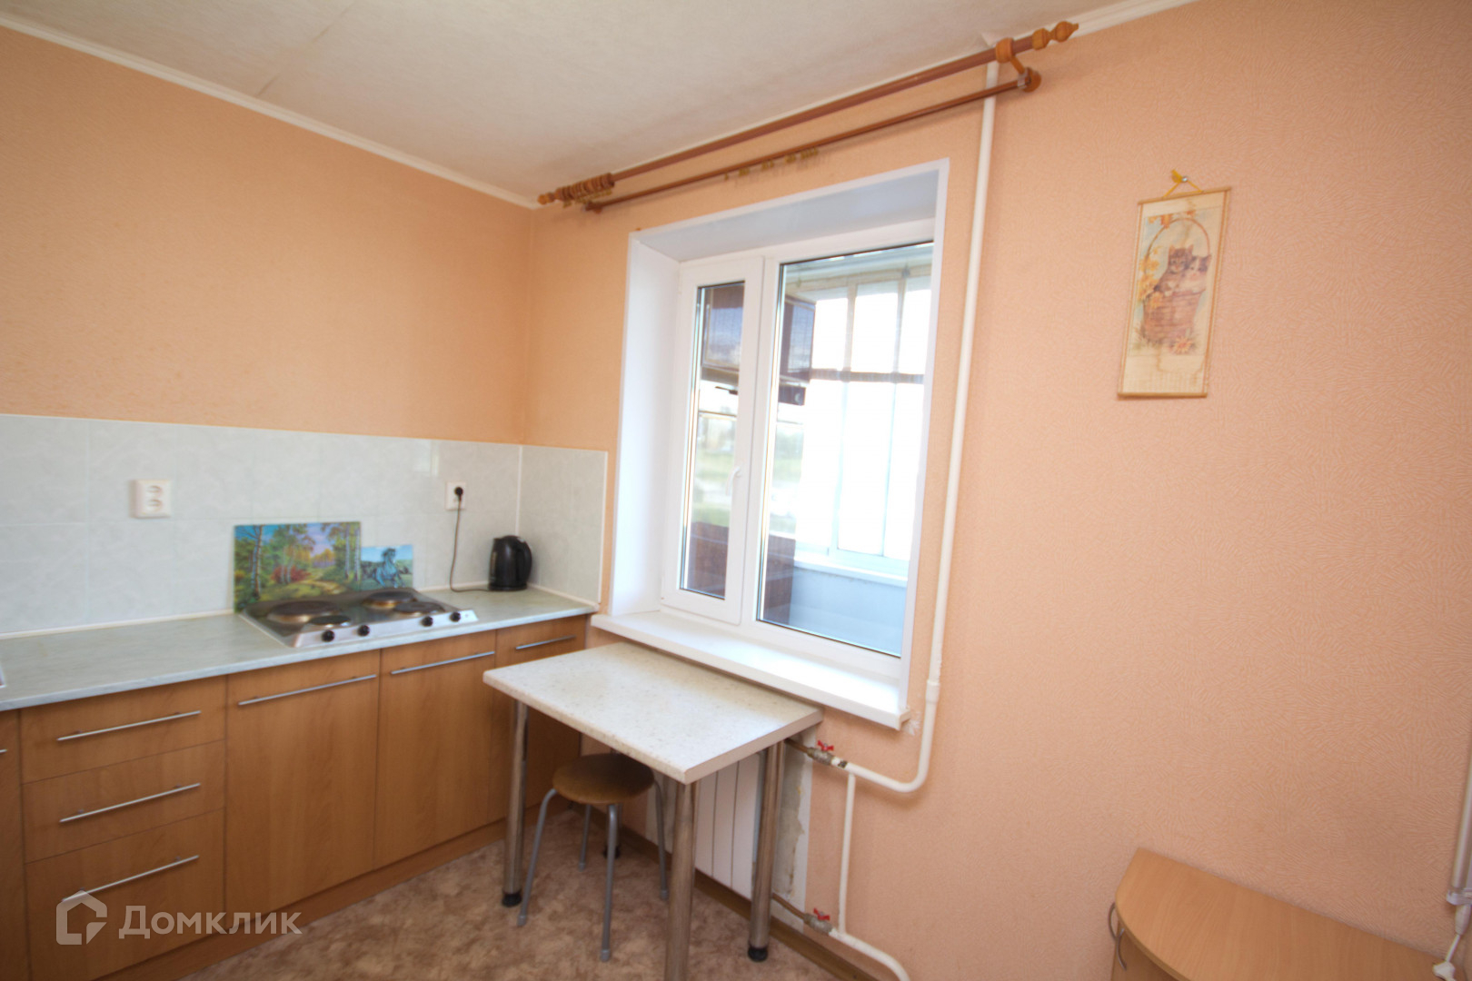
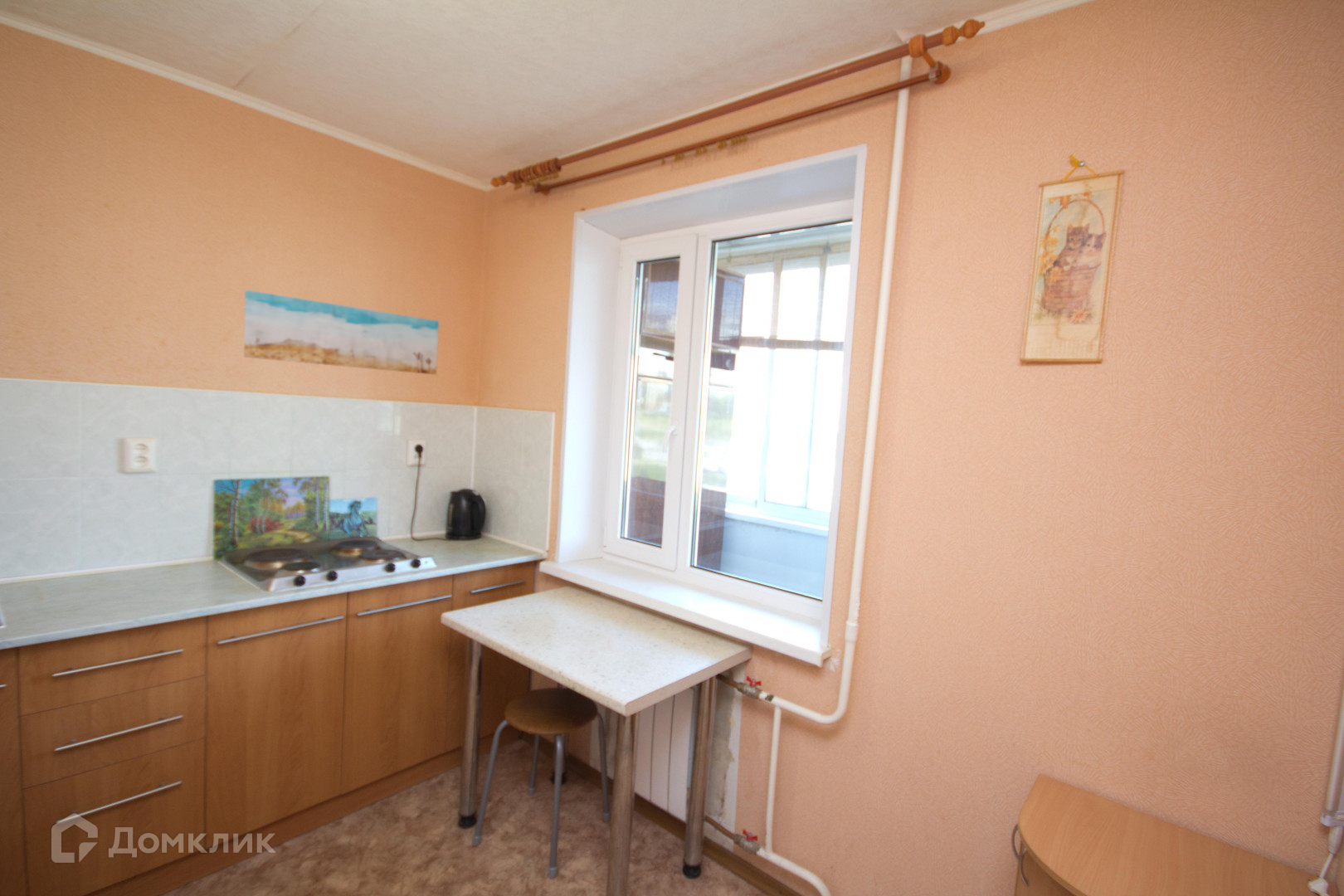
+ wall art [243,290,440,375]
